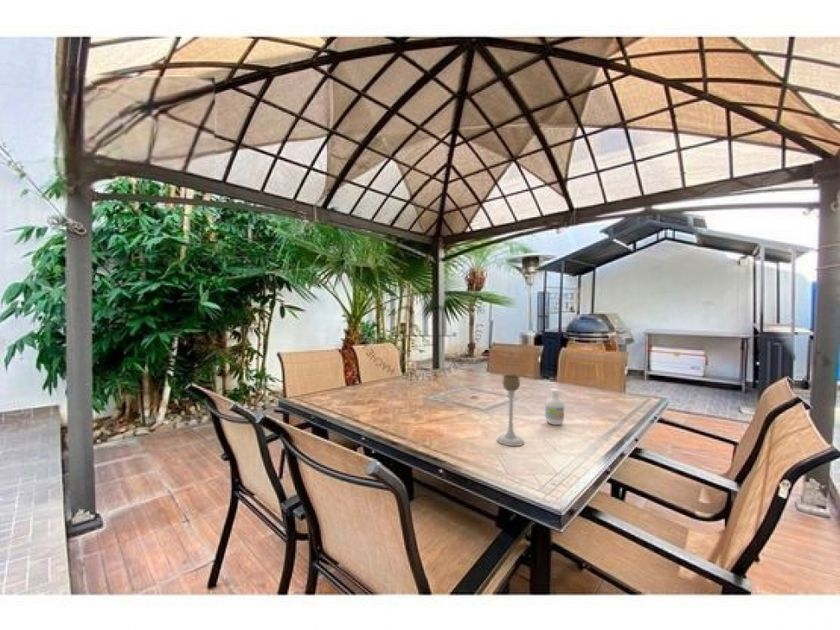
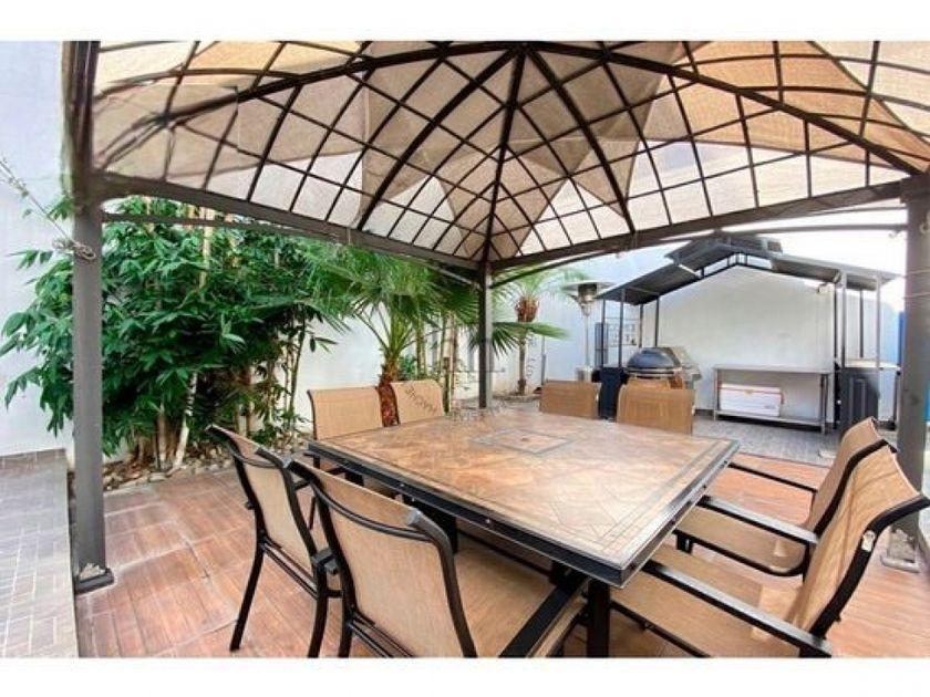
- candle holder [496,374,525,447]
- bottle [544,388,565,426]
